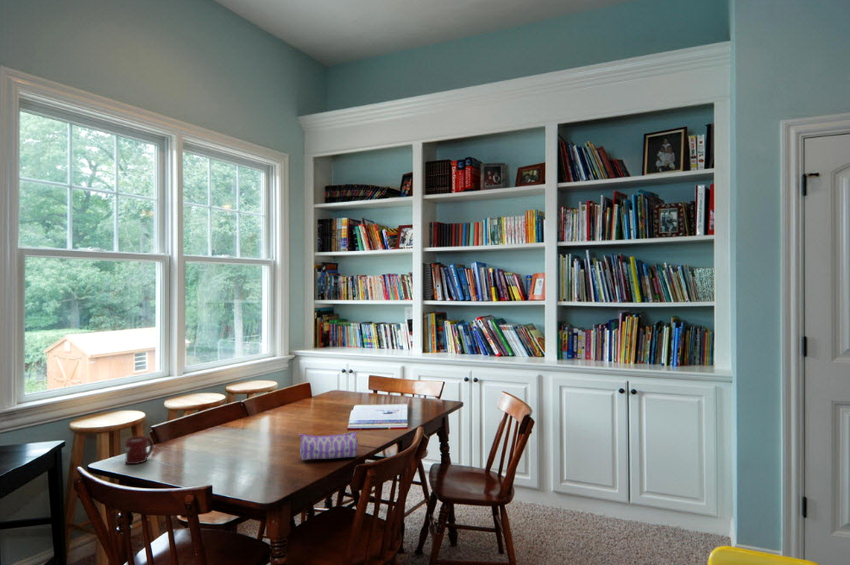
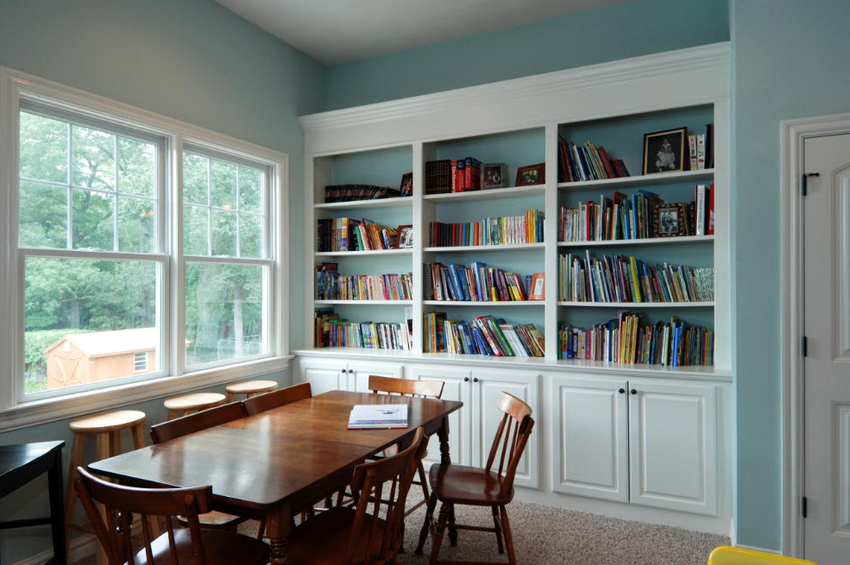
- pencil case [298,430,359,461]
- cup [125,435,155,465]
